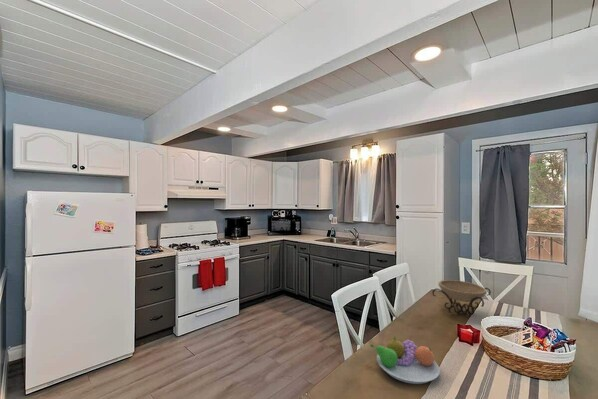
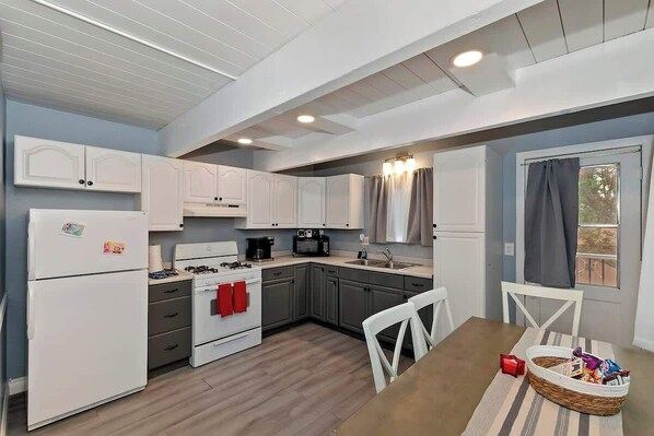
- fruit bowl [369,334,441,385]
- decorative bowl [431,279,492,318]
